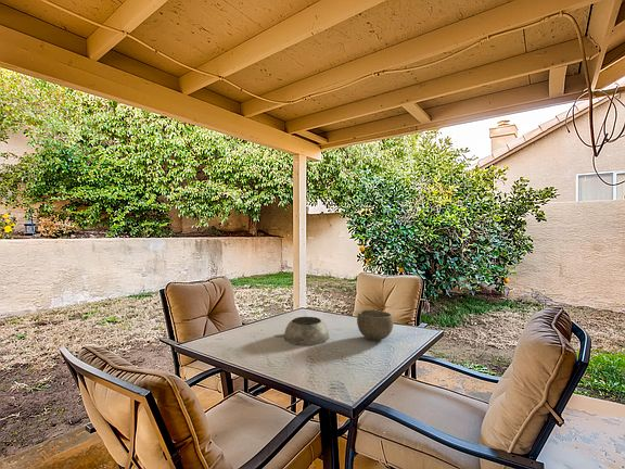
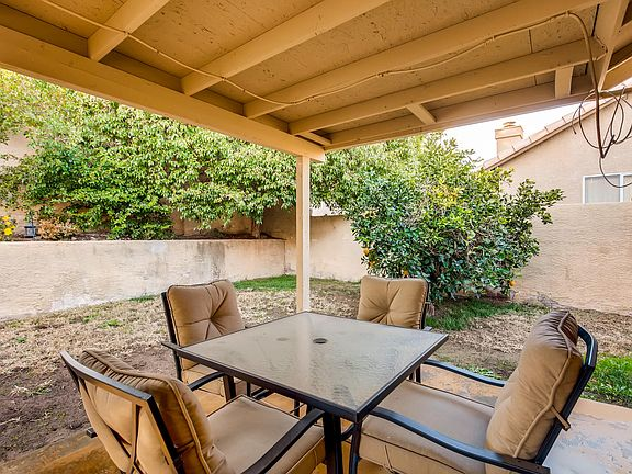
- plant pot [283,316,331,346]
- bowl [356,309,395,341]
